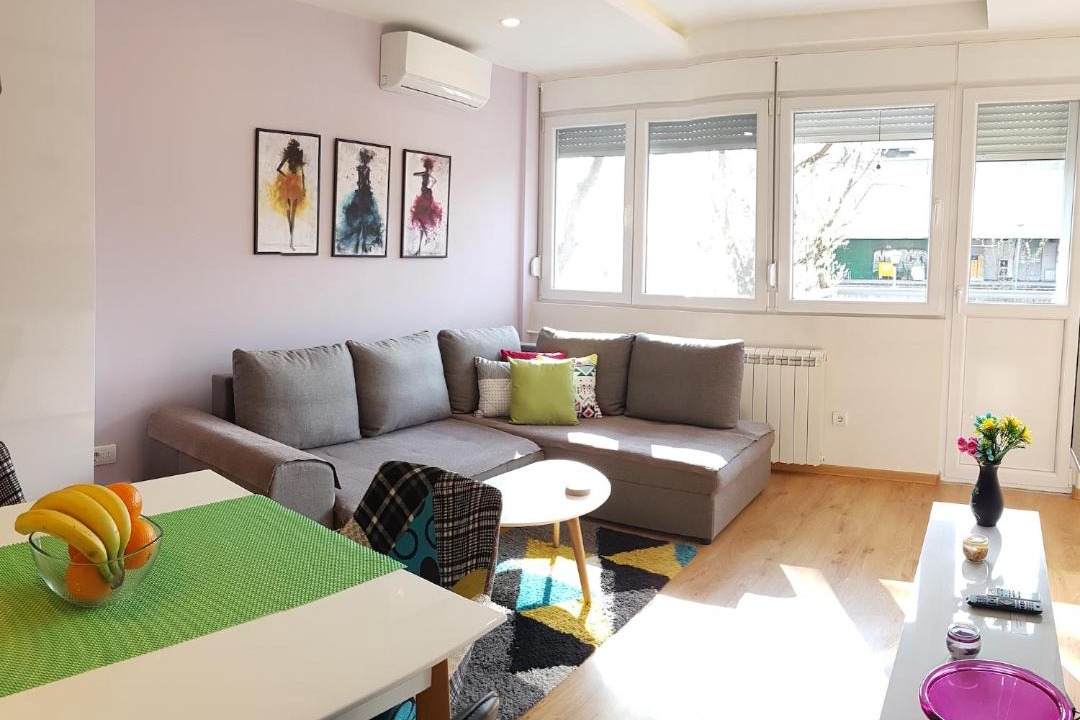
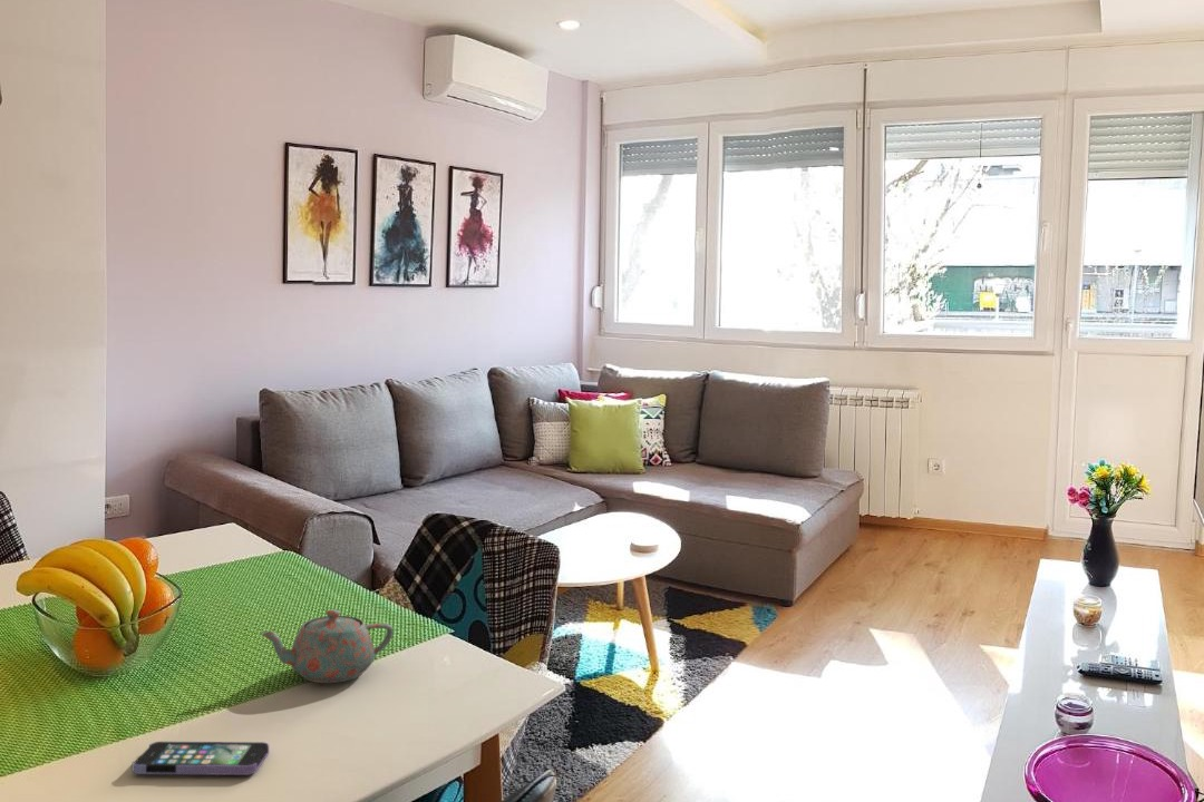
+ teapot [259,608,395,684]
+ smartphone [132,741,270,776]
